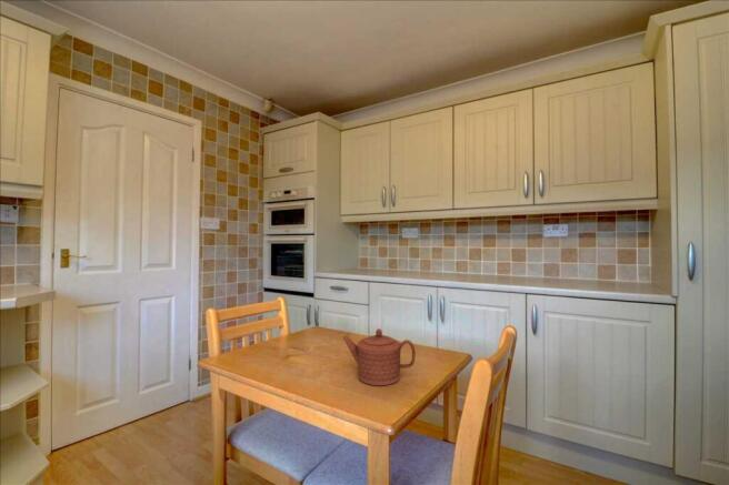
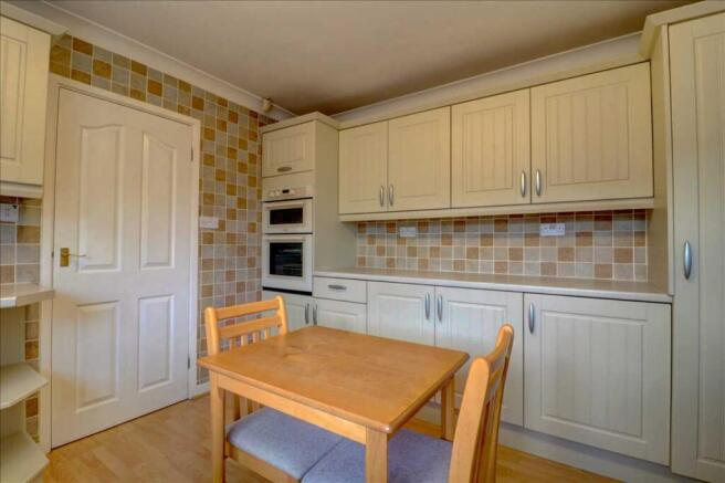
- teapot [341,327,417,386]
